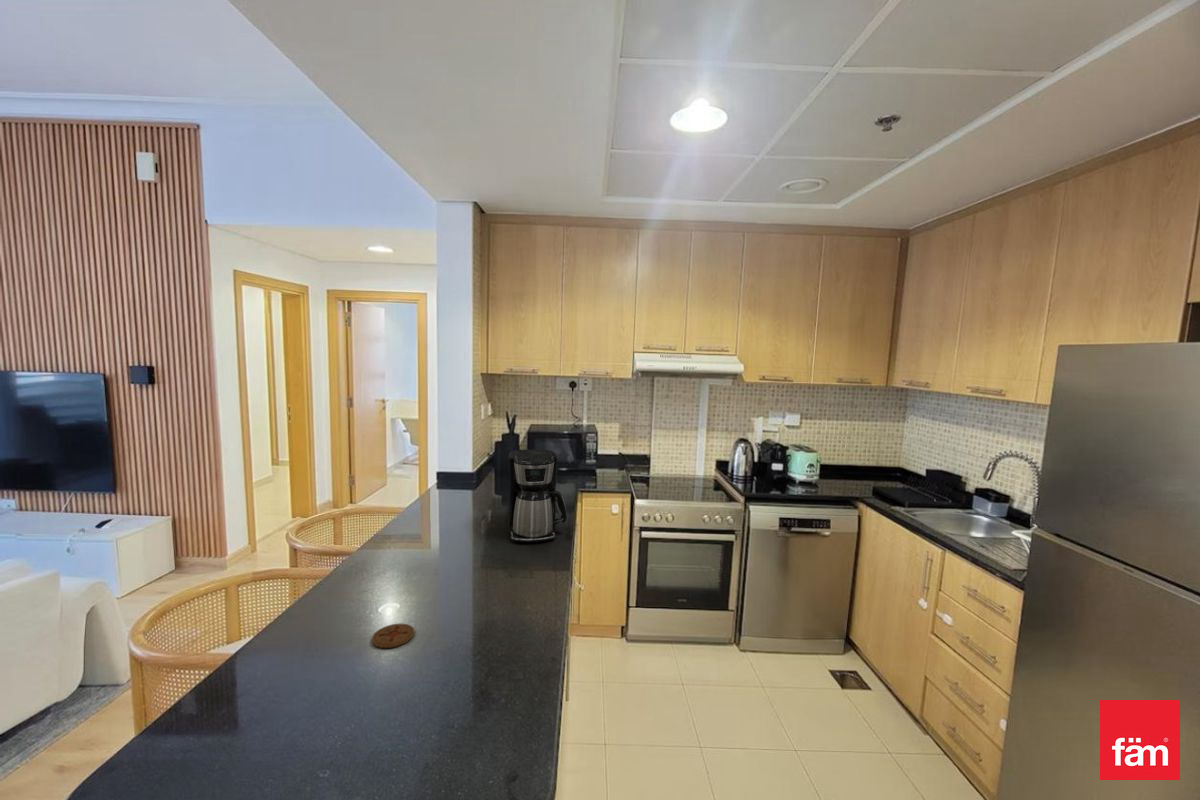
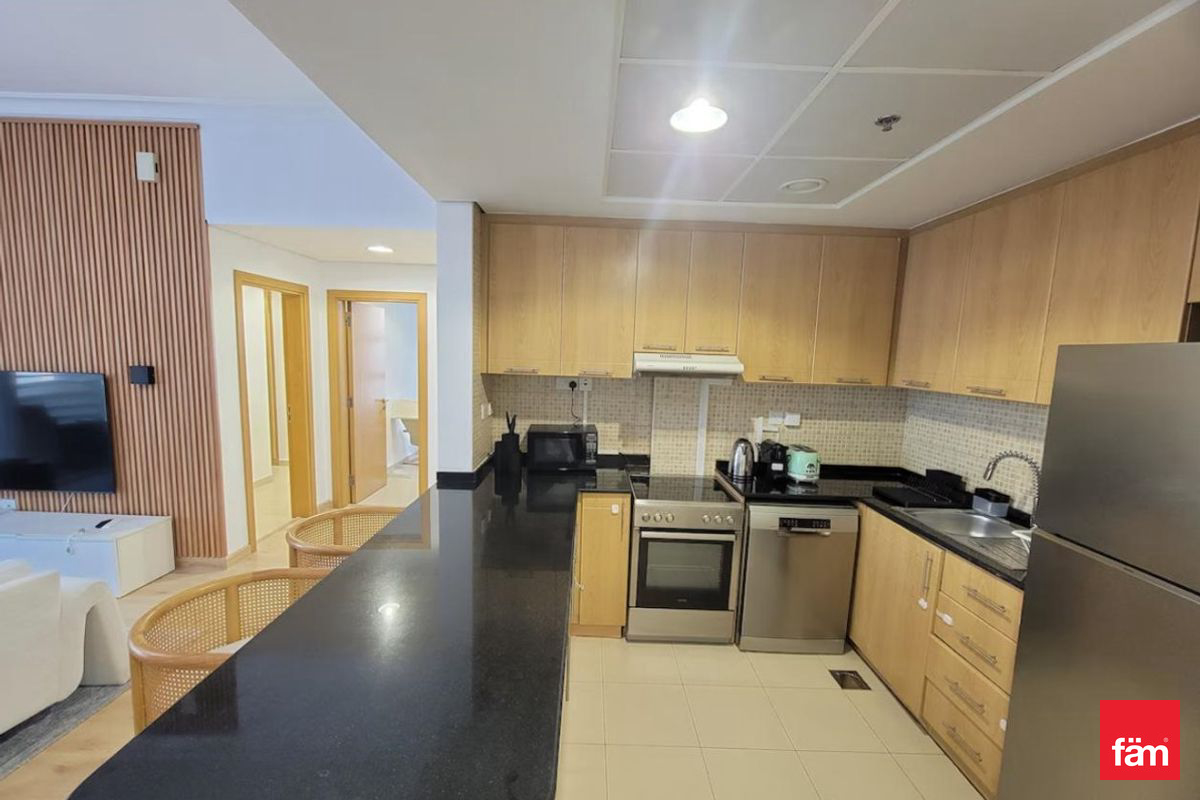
- coffee maker [507,448,568,543]
- coaster [371,623,415,649]
